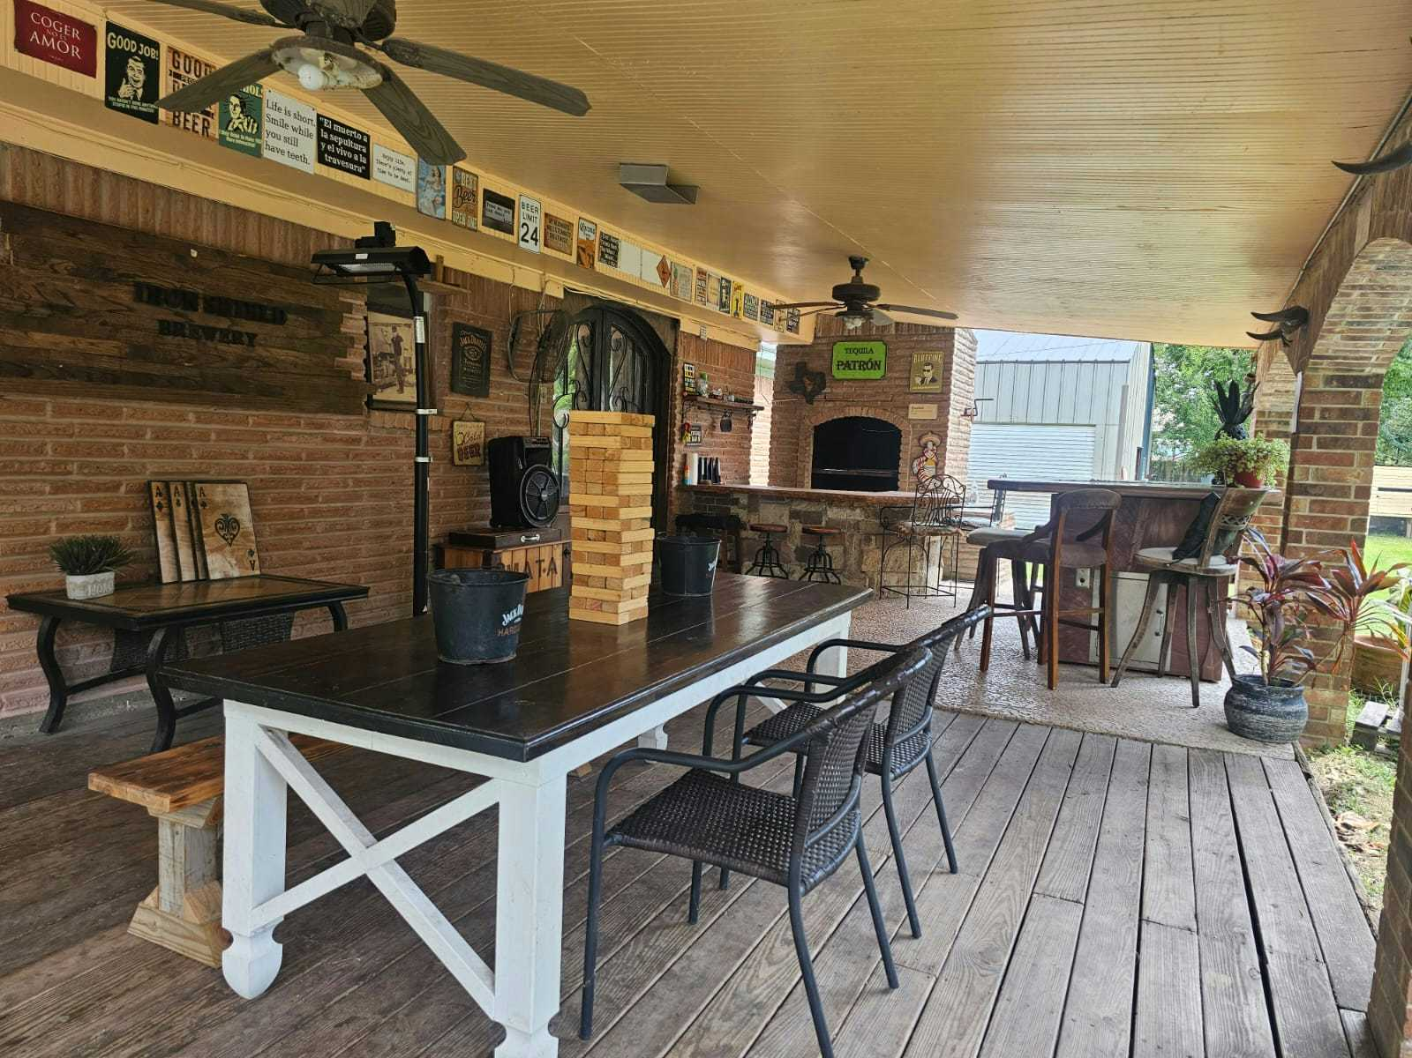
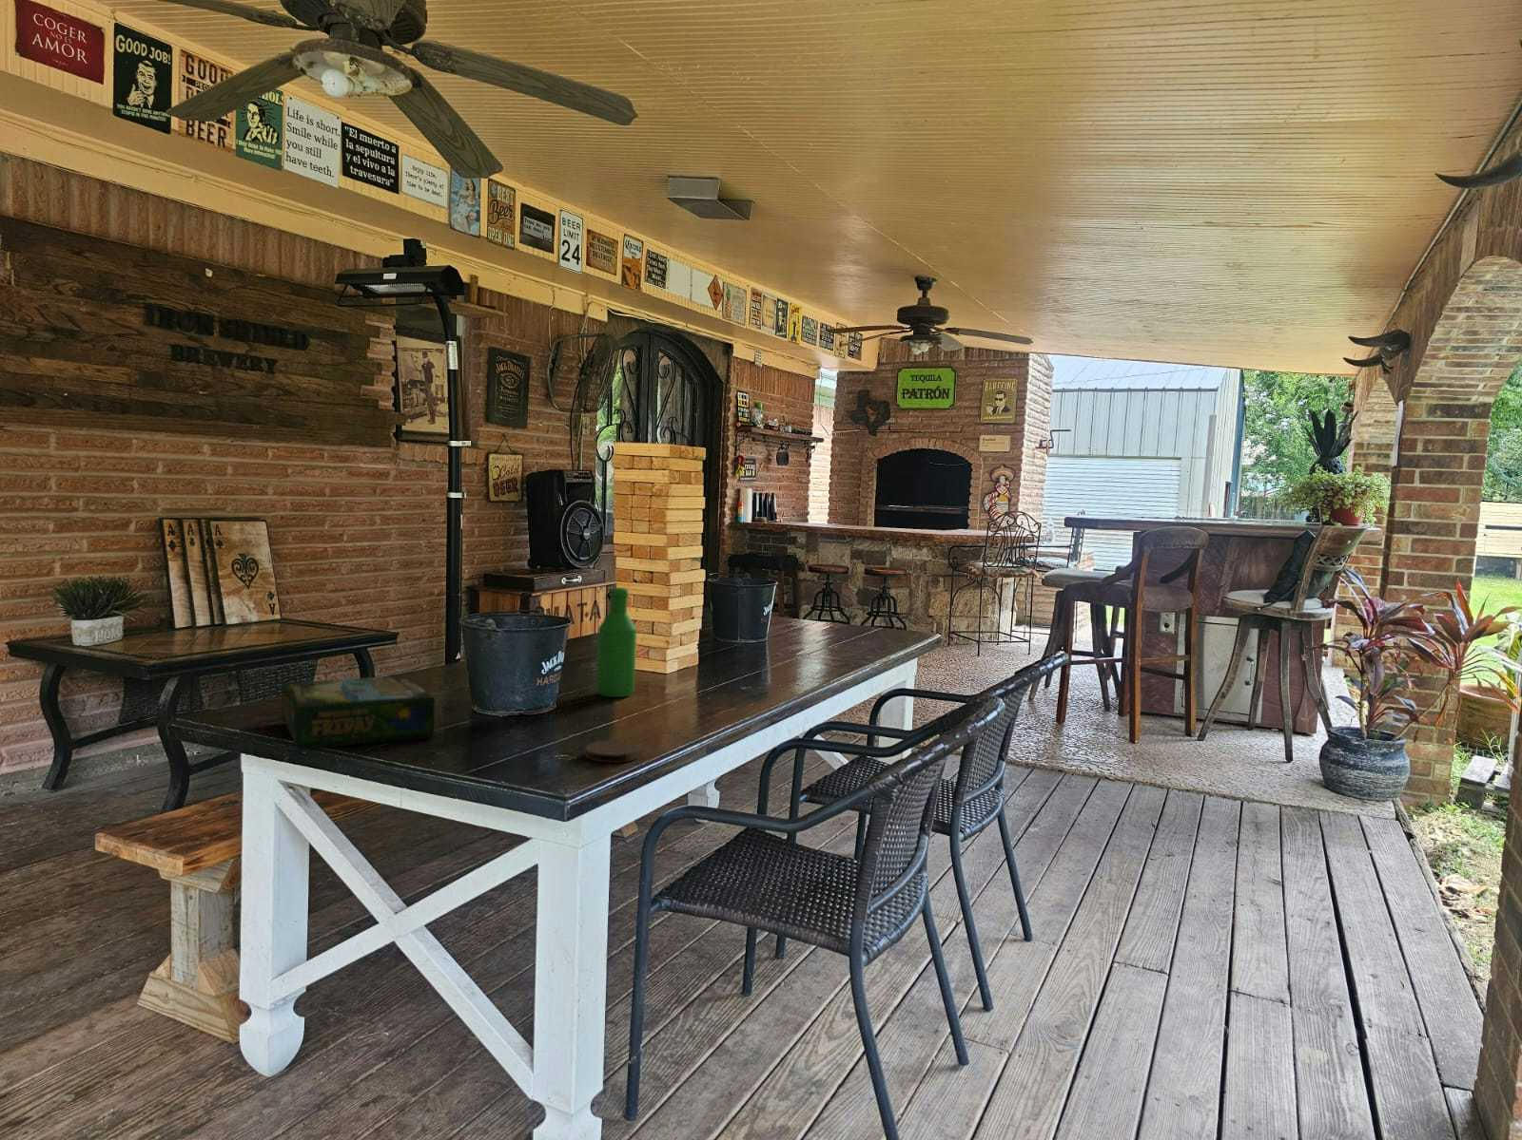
+ bottle [596,587,638,698]
+ board game [280,675,436,751]
+ coaster [584,740,640,764]
